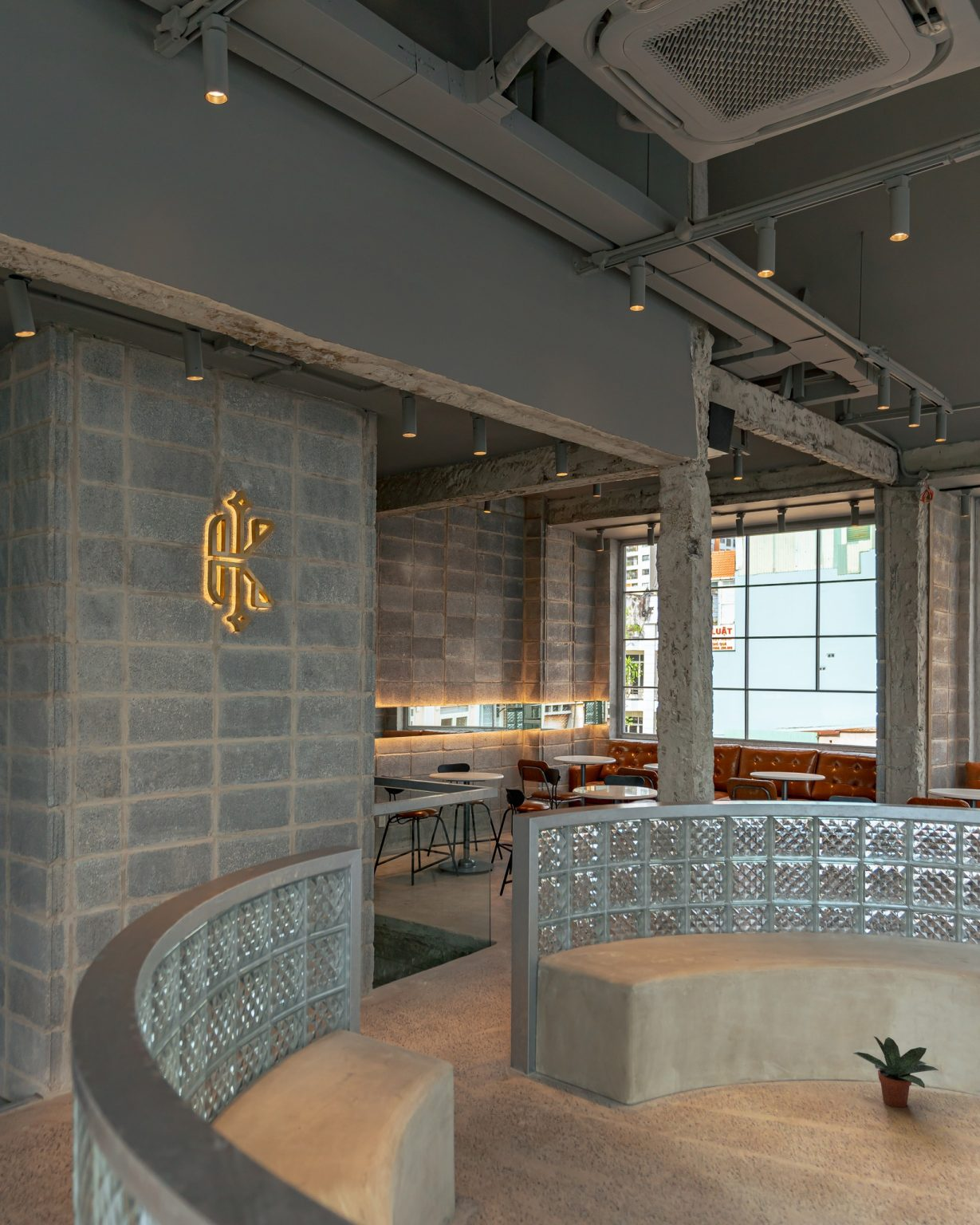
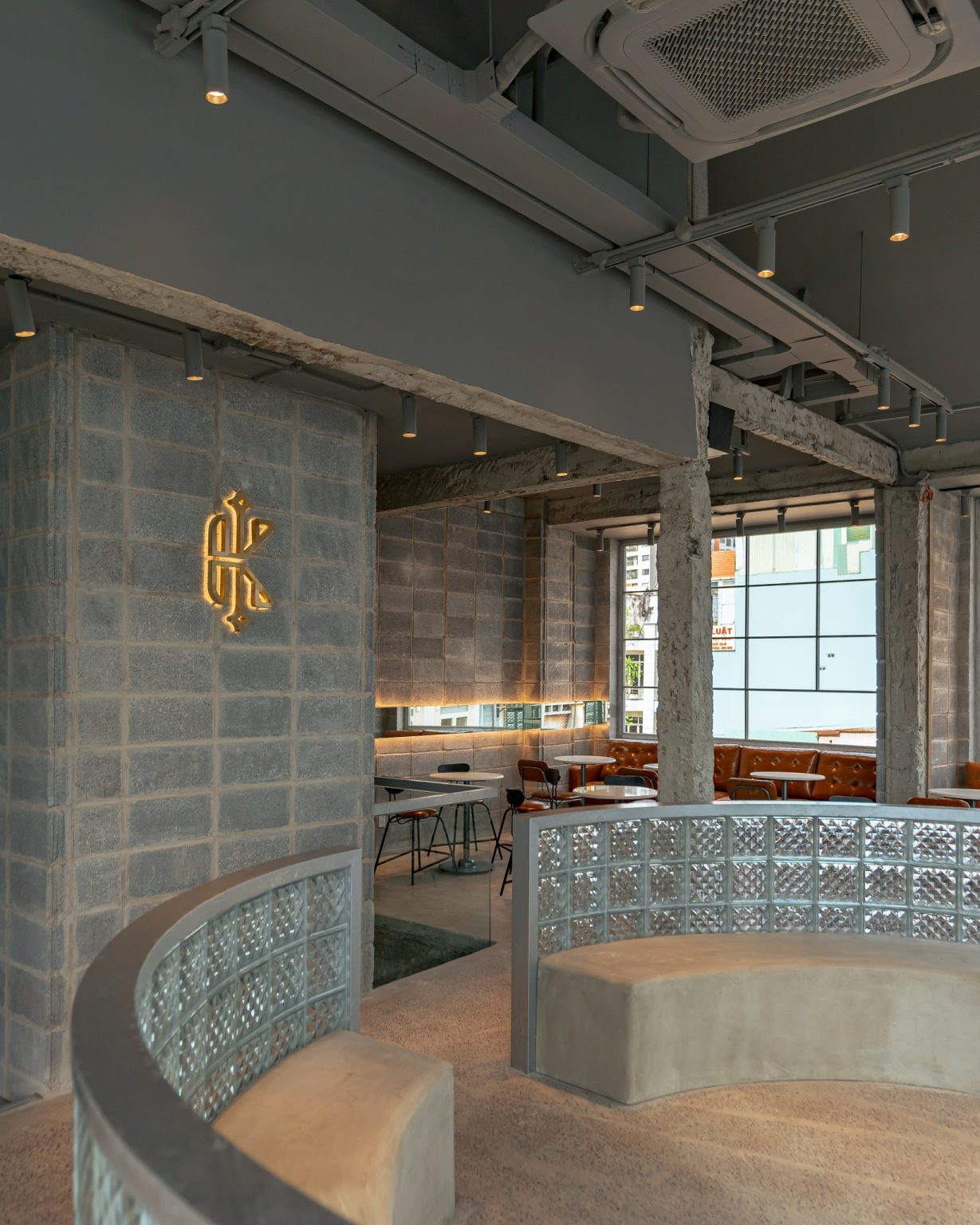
- potted plant [852,1036,939,1109]
